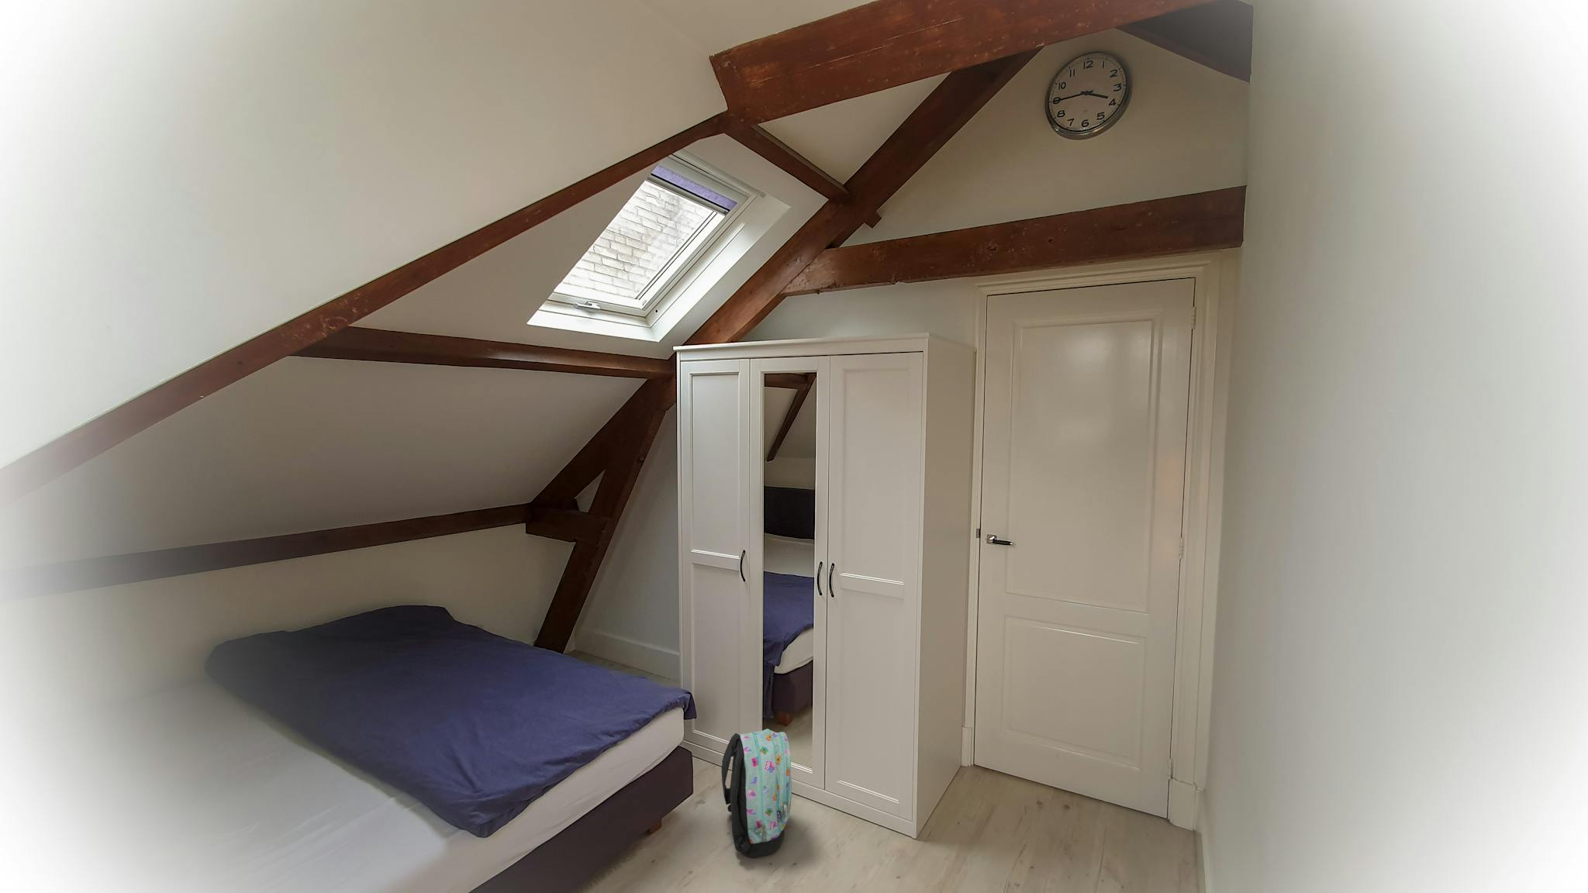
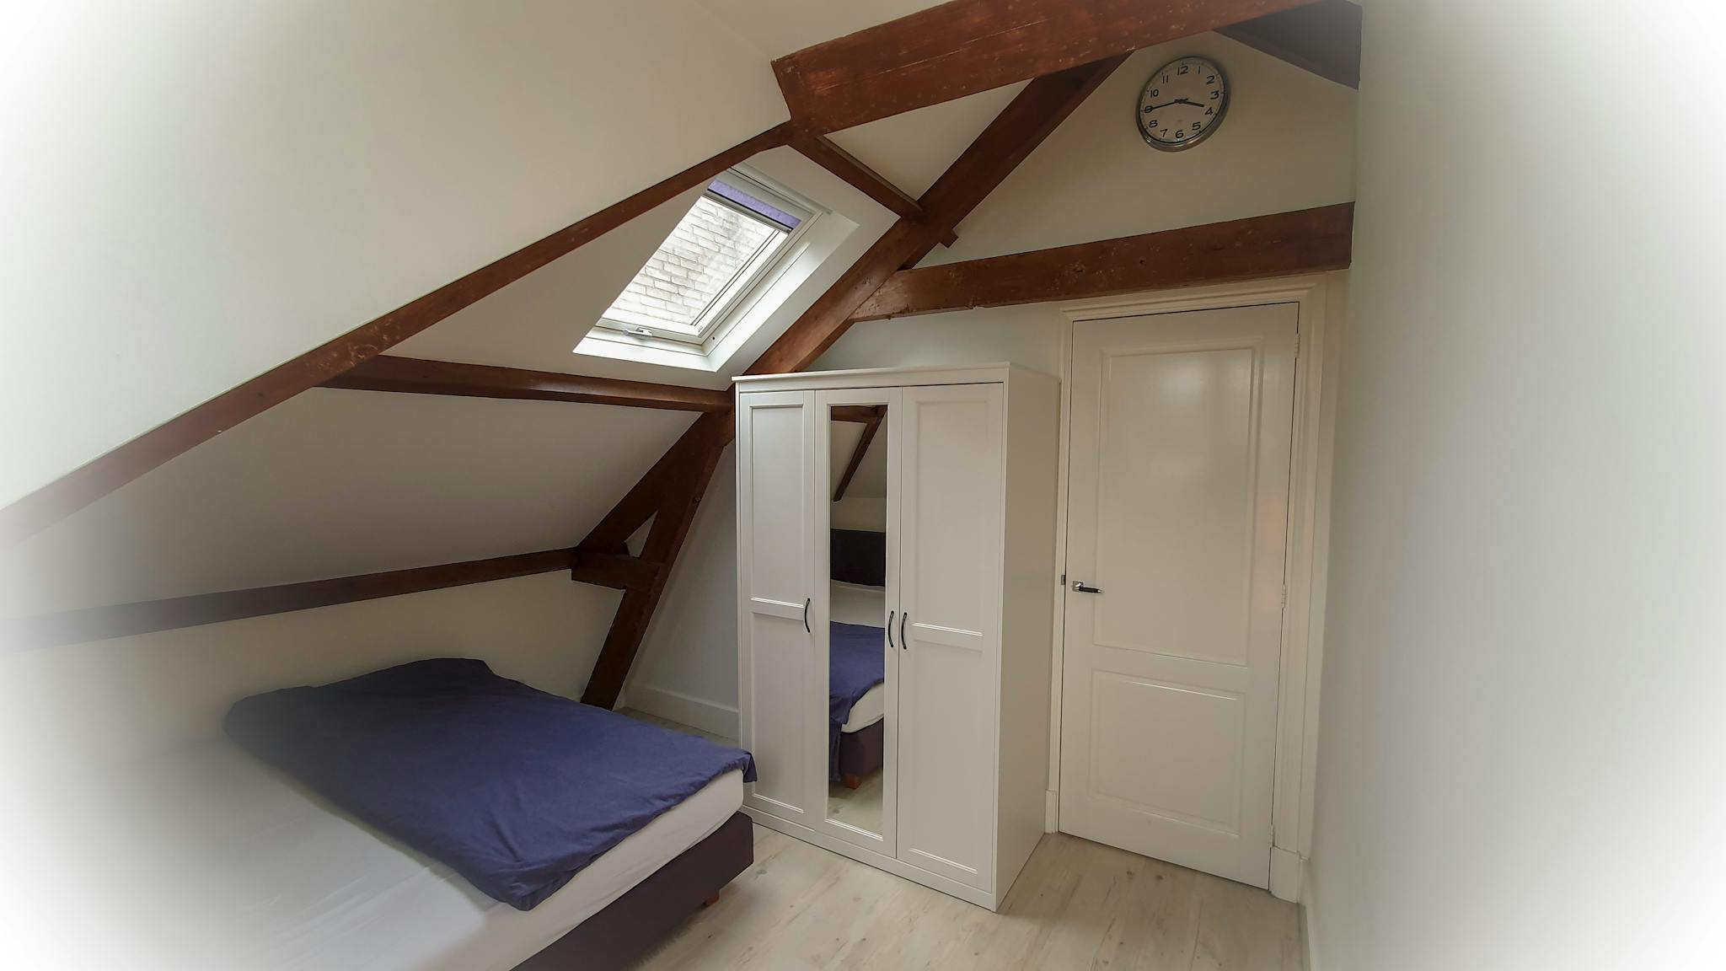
- backpack [721,728,793,858]
